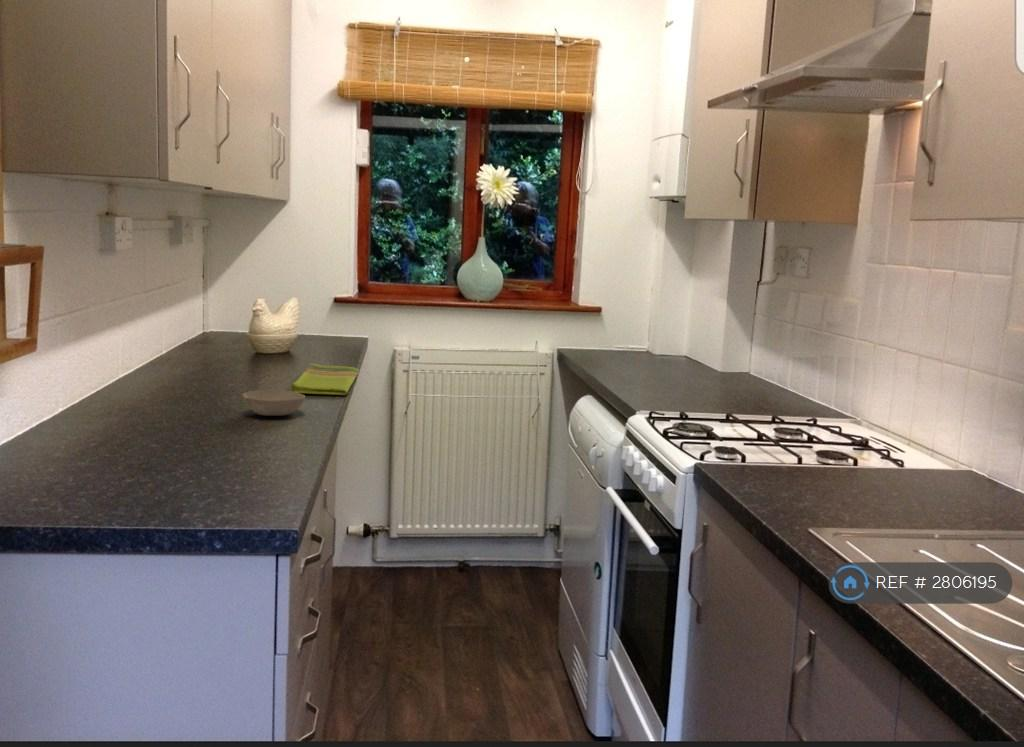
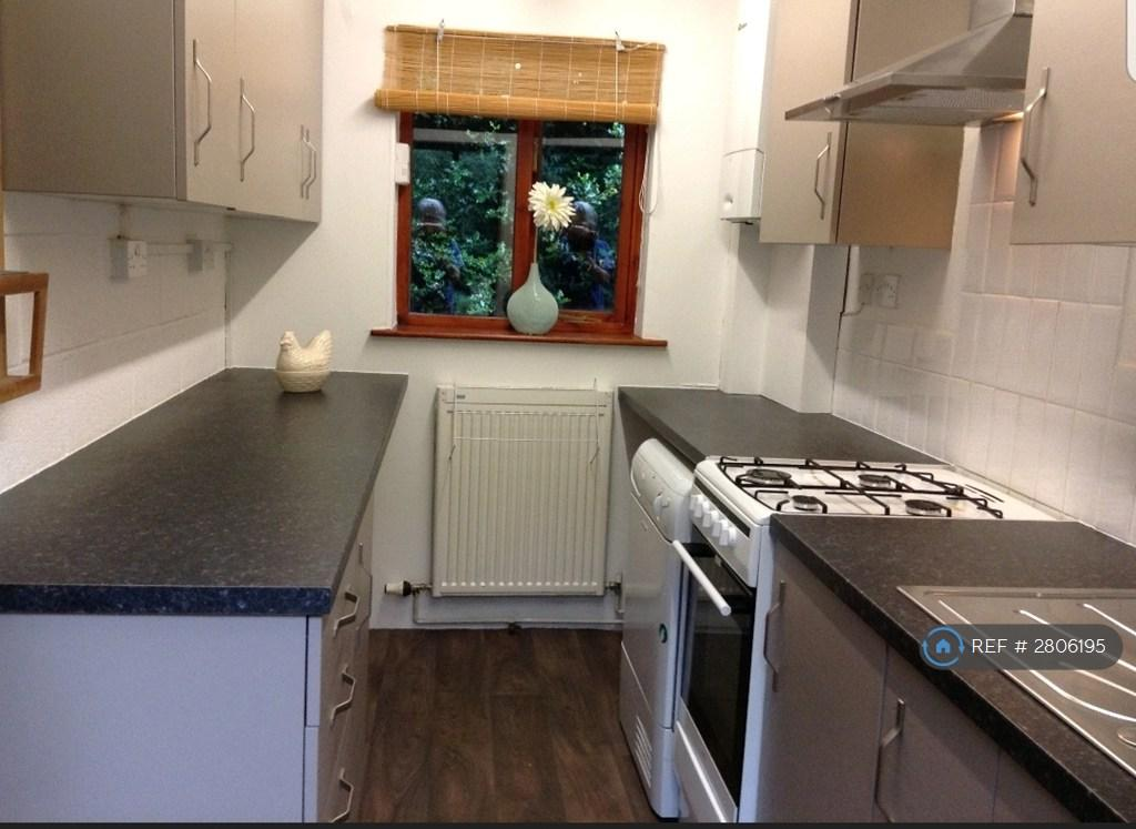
- bowl [241,389,306,417]
- dish towel [289,363,360,396]
